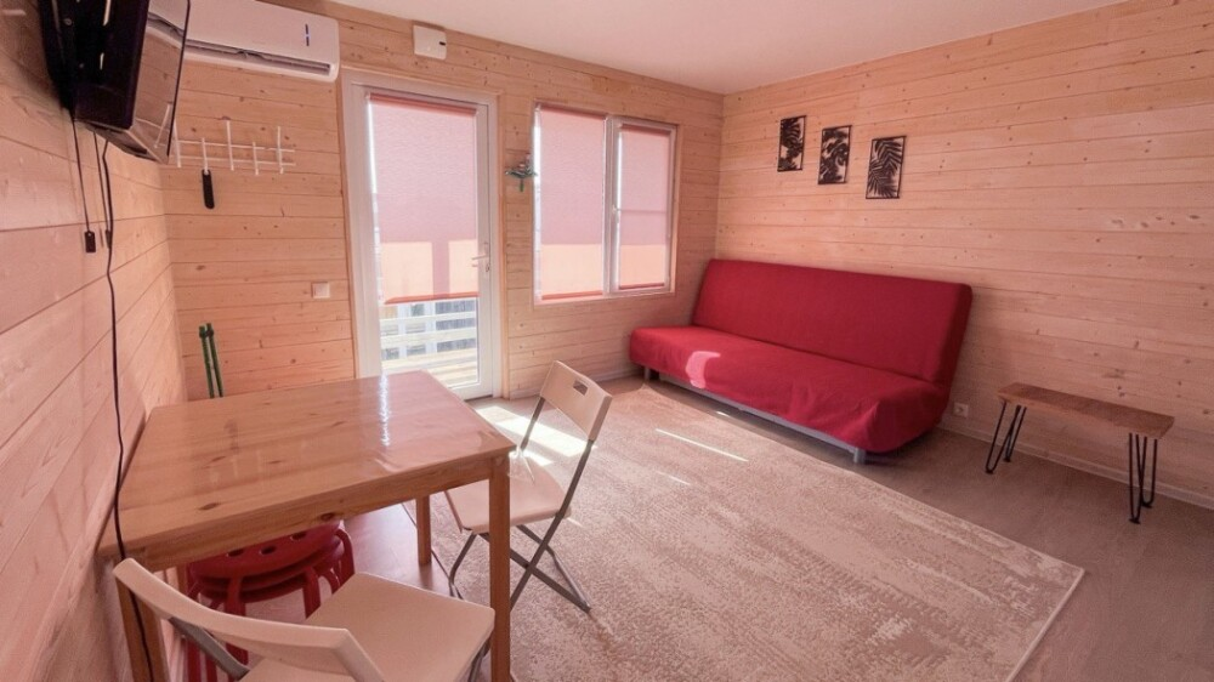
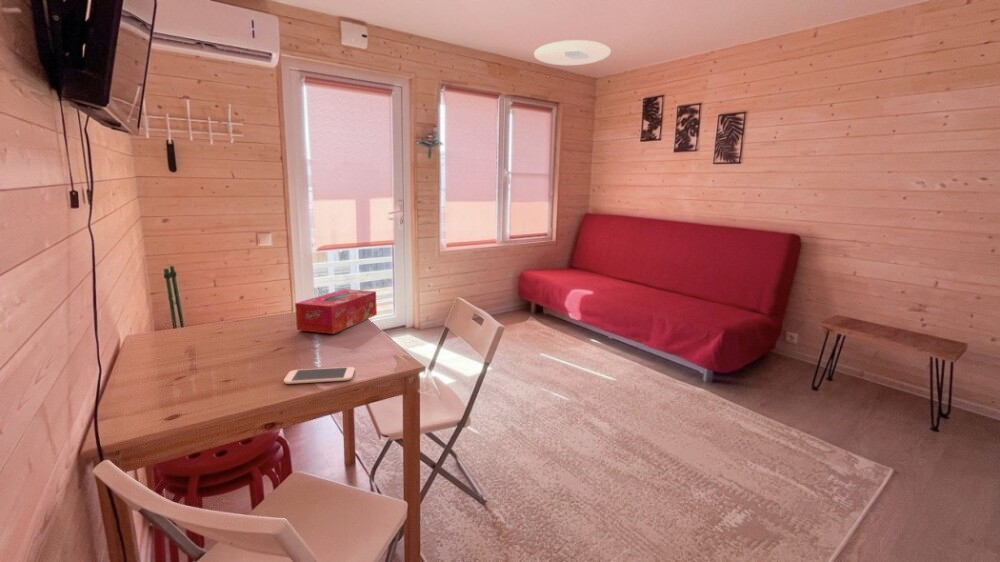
+ smartphone [283,366,355,385]
+ tissue box [294,288,378,335]
+ ceiling light [533,39,612,66]
